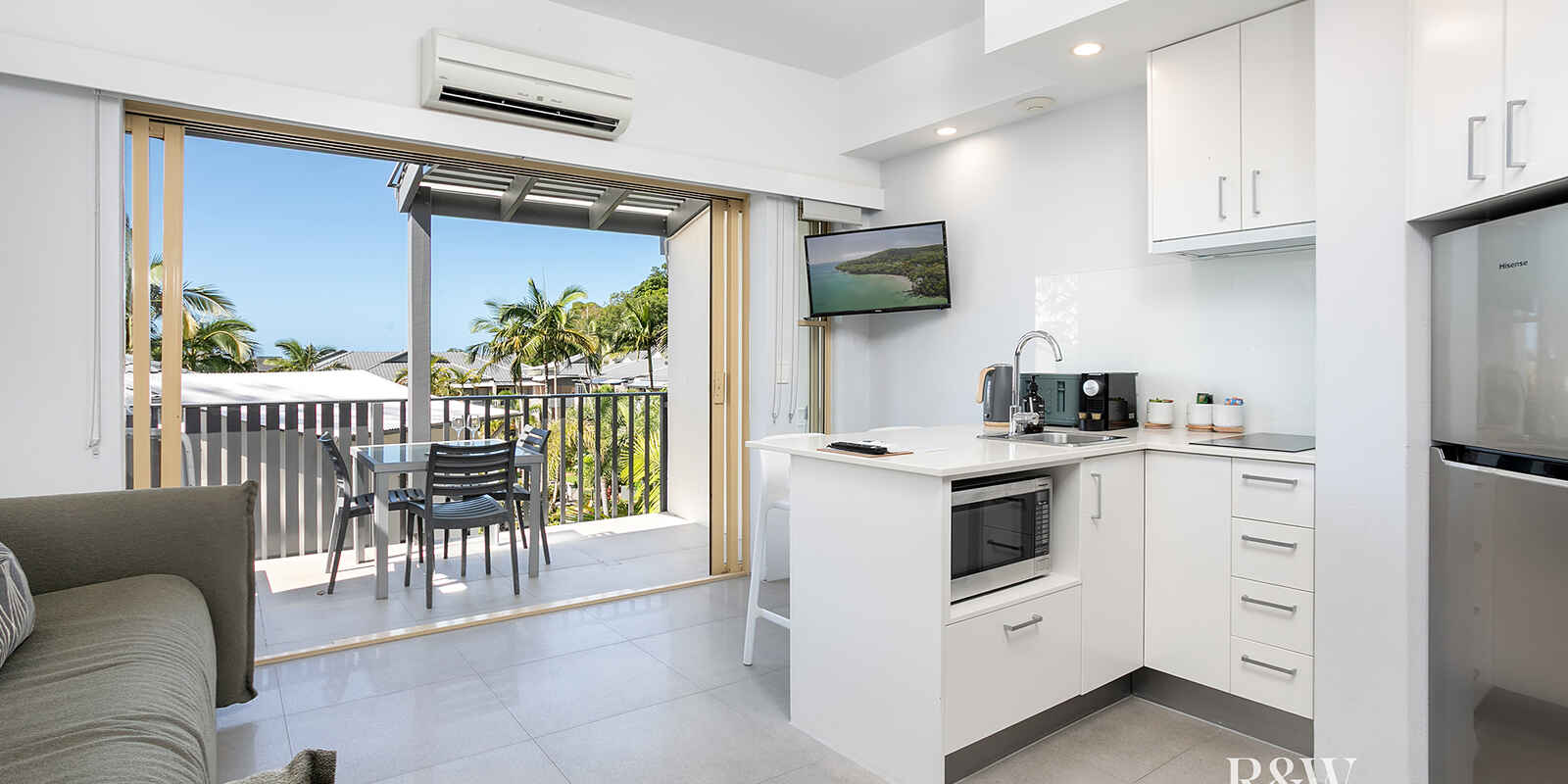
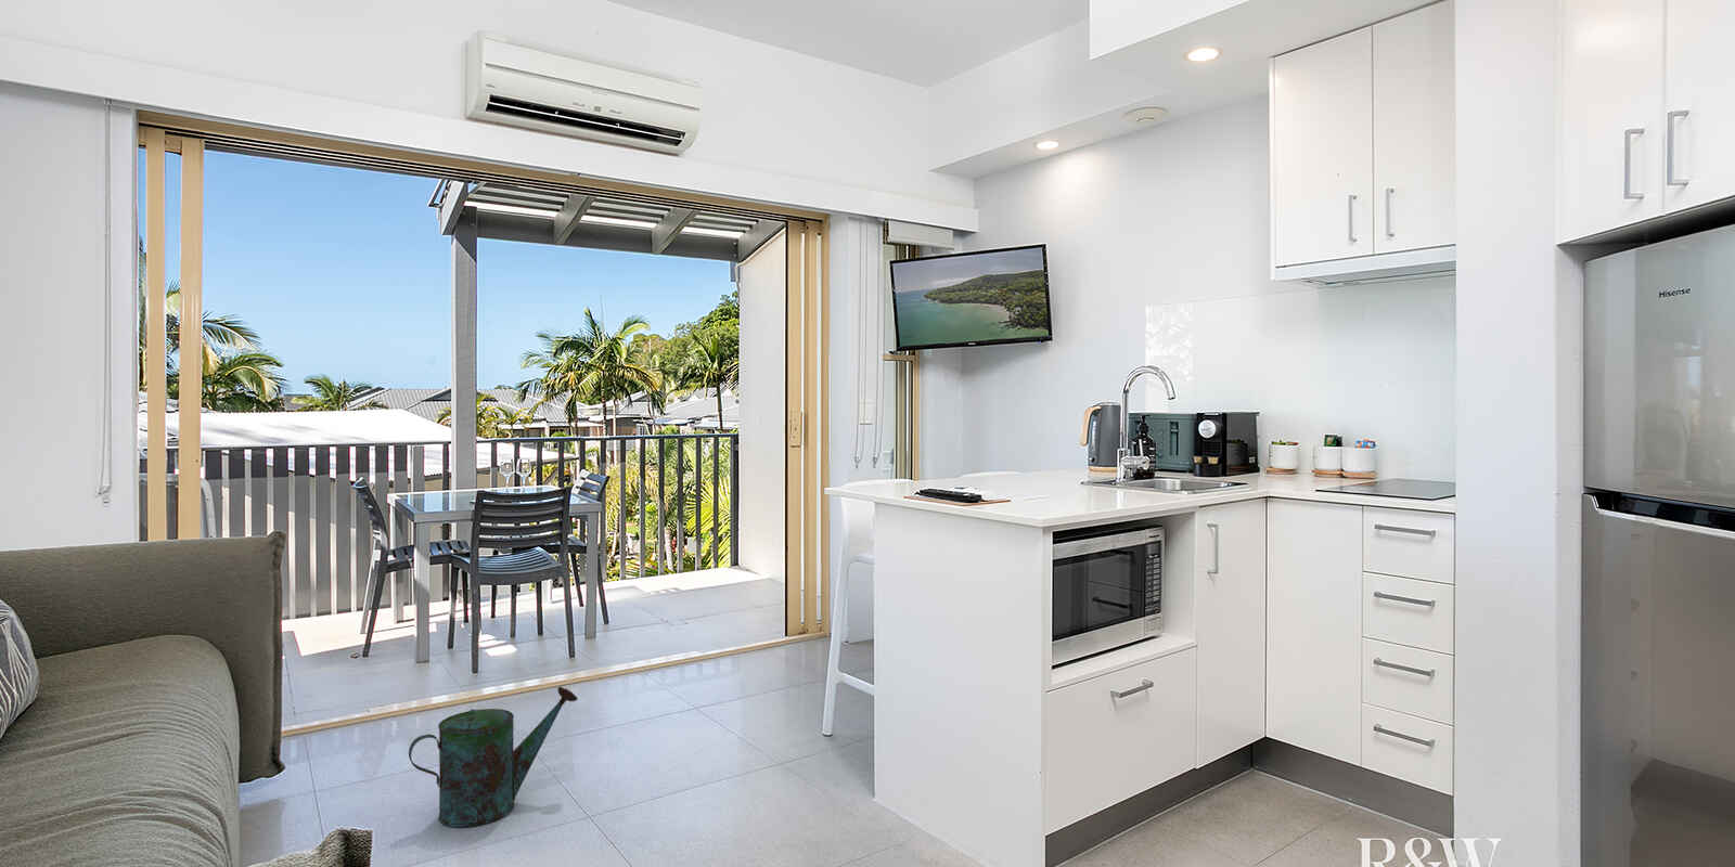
+ watering can [407,686,579,828]
